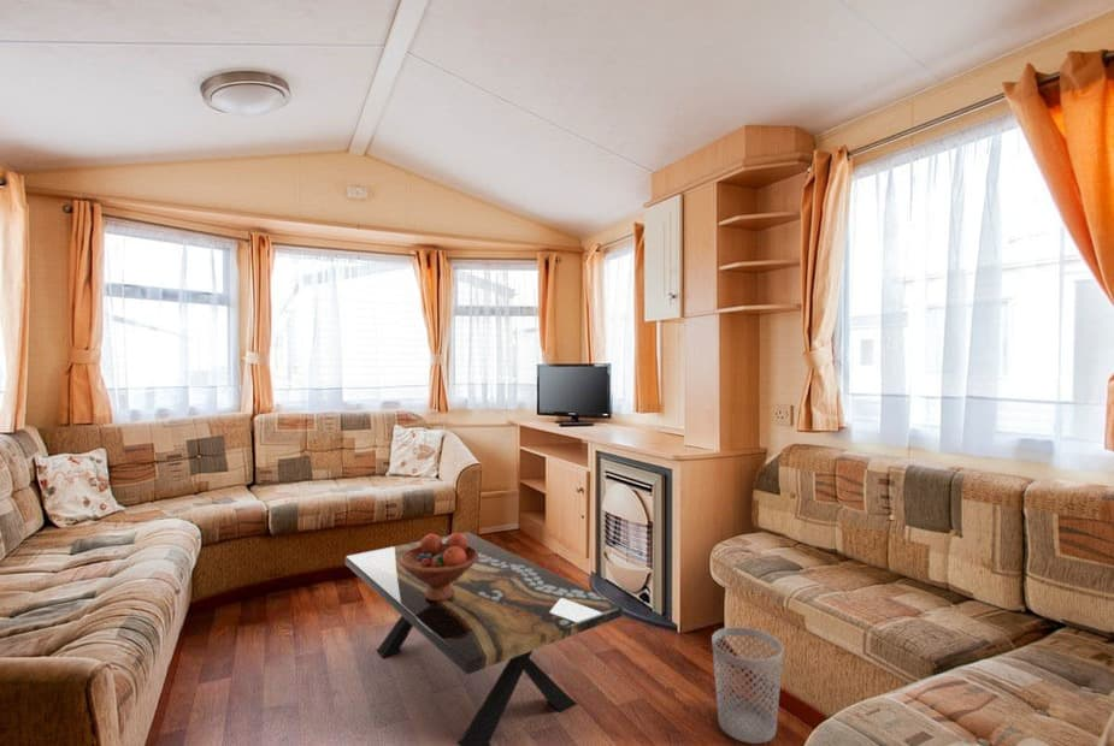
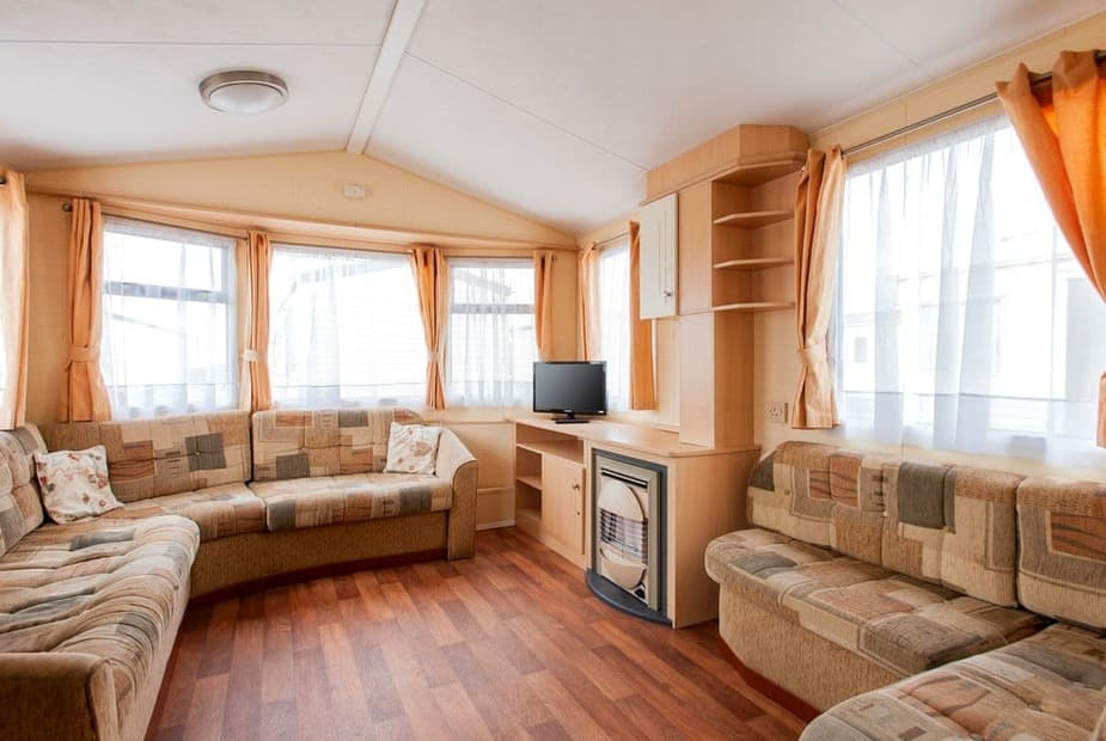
- coffee table [344,531,624,746]
- wastebasket [711,626,784,745]
- fruit bowl [400,532,478,602]
